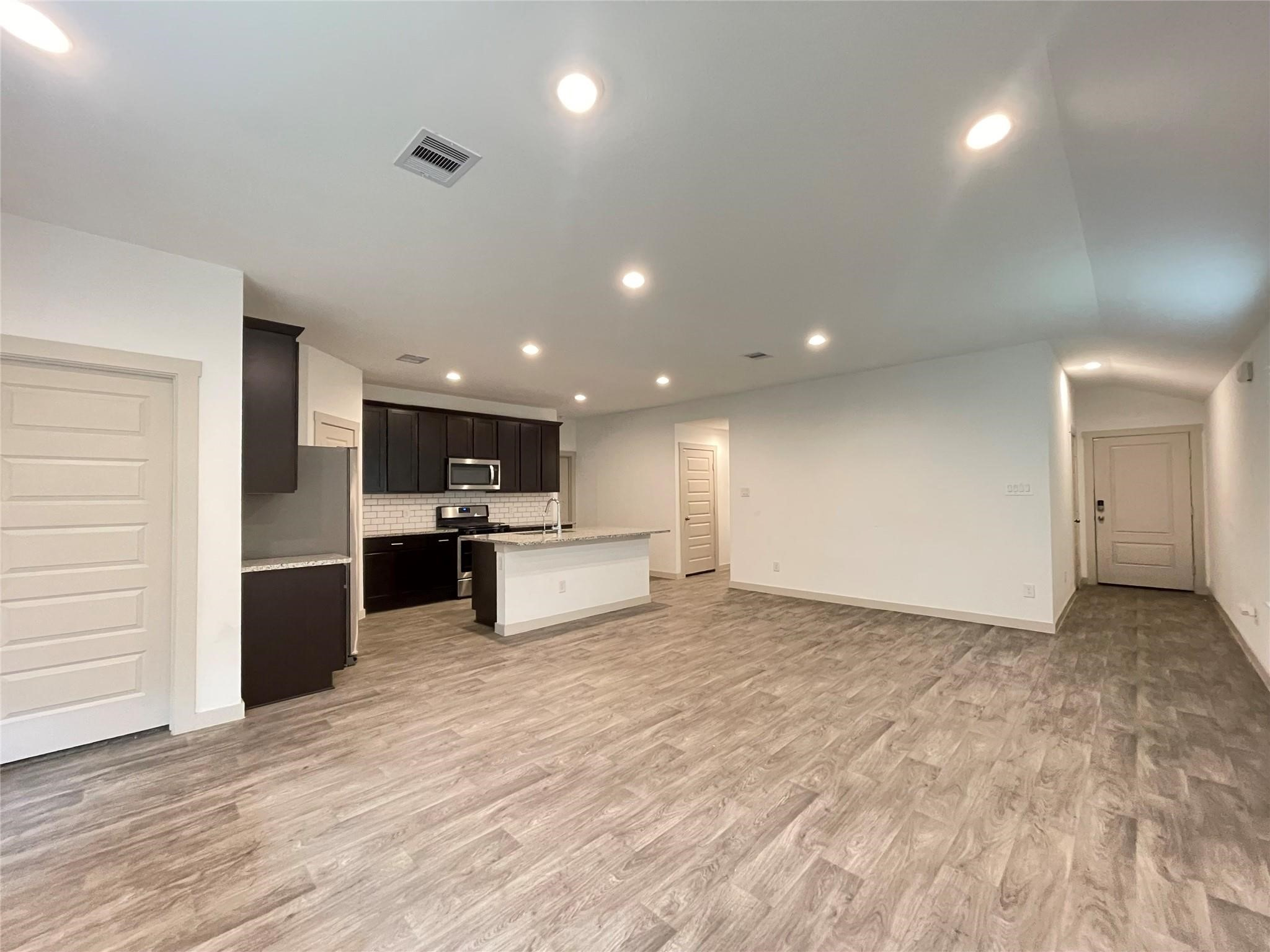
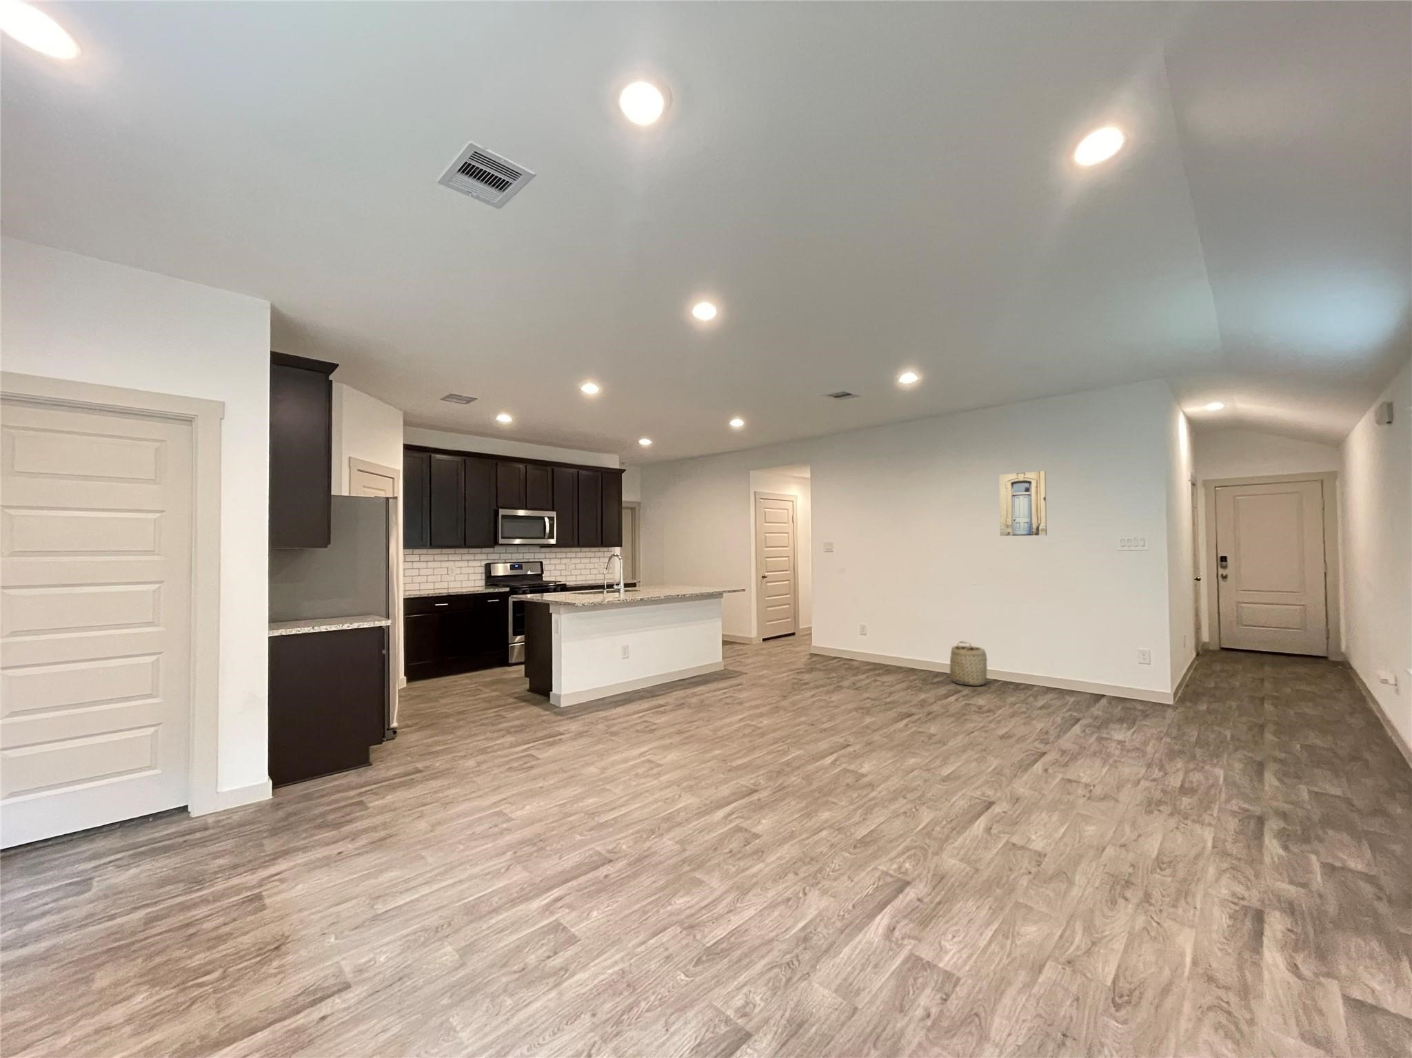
+ wall art [998,470,1047,537]
+ basket [949,640,988,687]
